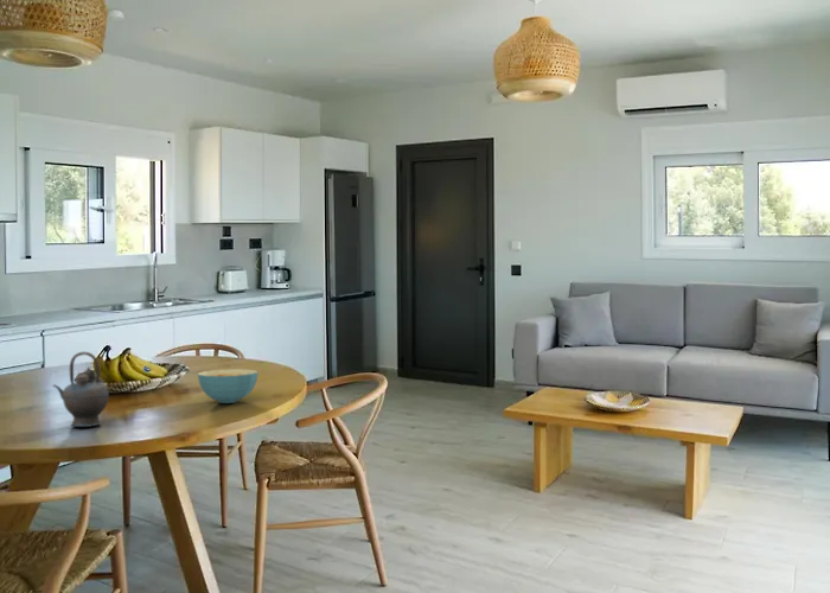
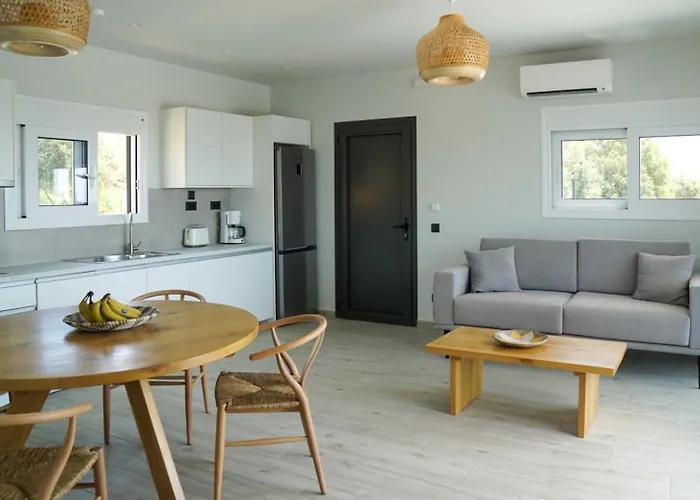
- teapot [51,351,110,428]
- cereal bowl [197,368,260,404]
